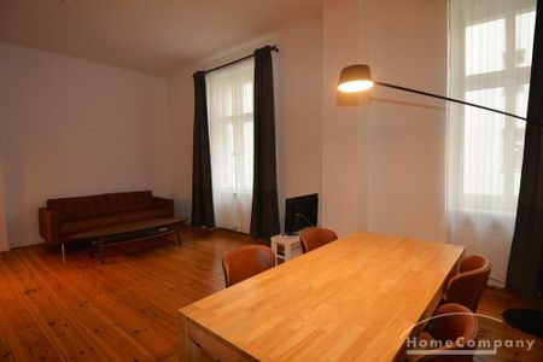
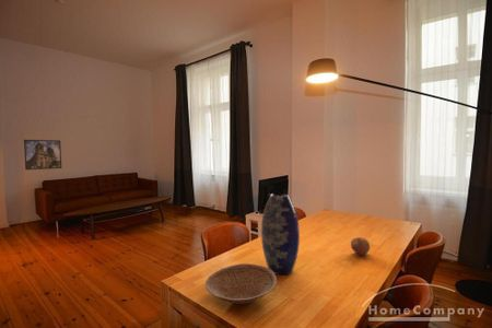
+ bowl [204,262,278,306]
+ vase [260,192,301,276]
+ apple [350,236,371,256]
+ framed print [23,139,62,171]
